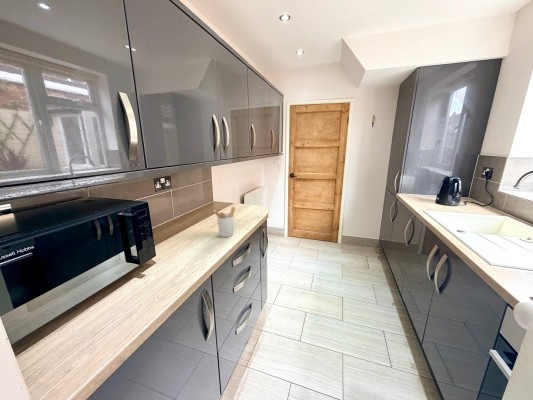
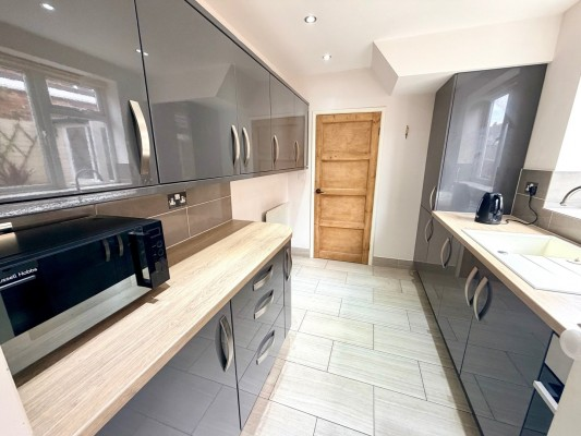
- utensil holder [212,206,236,238]
